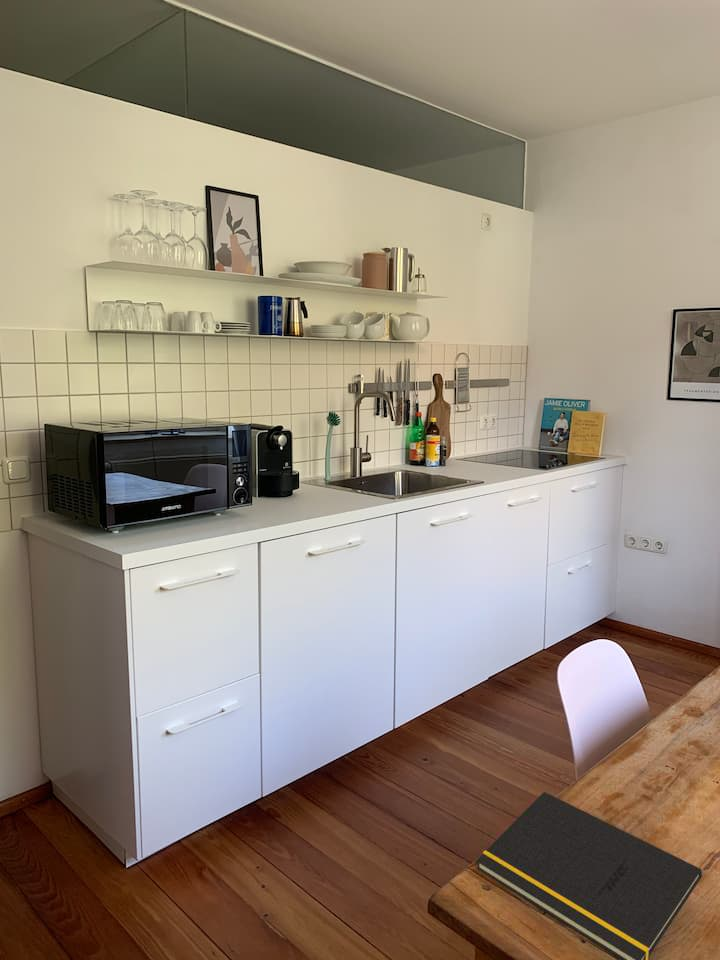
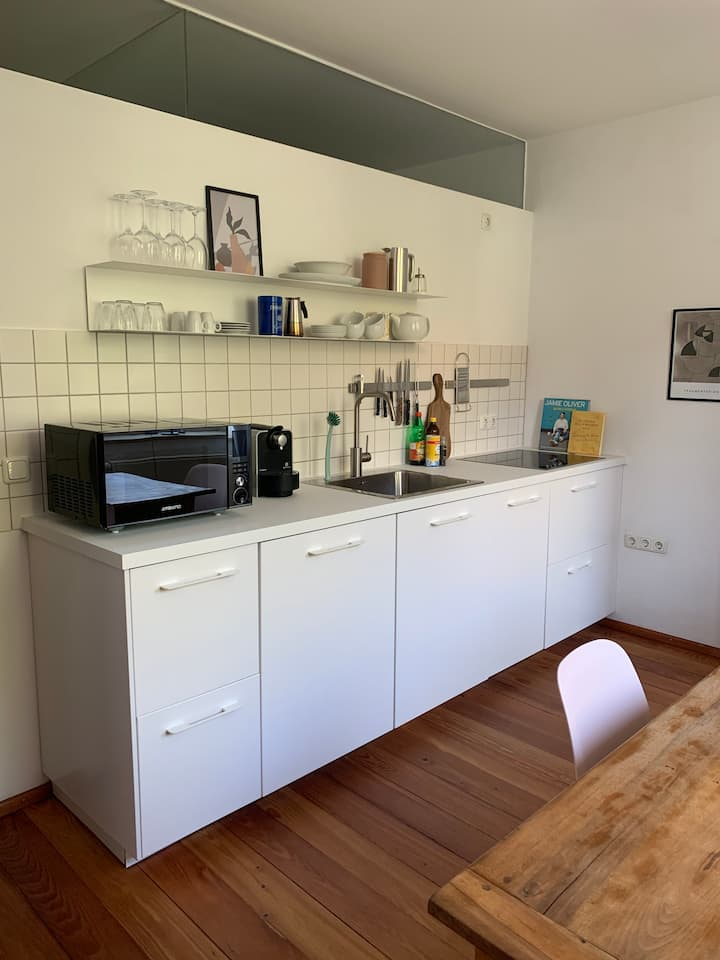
- notepad [475,791,703,960]
